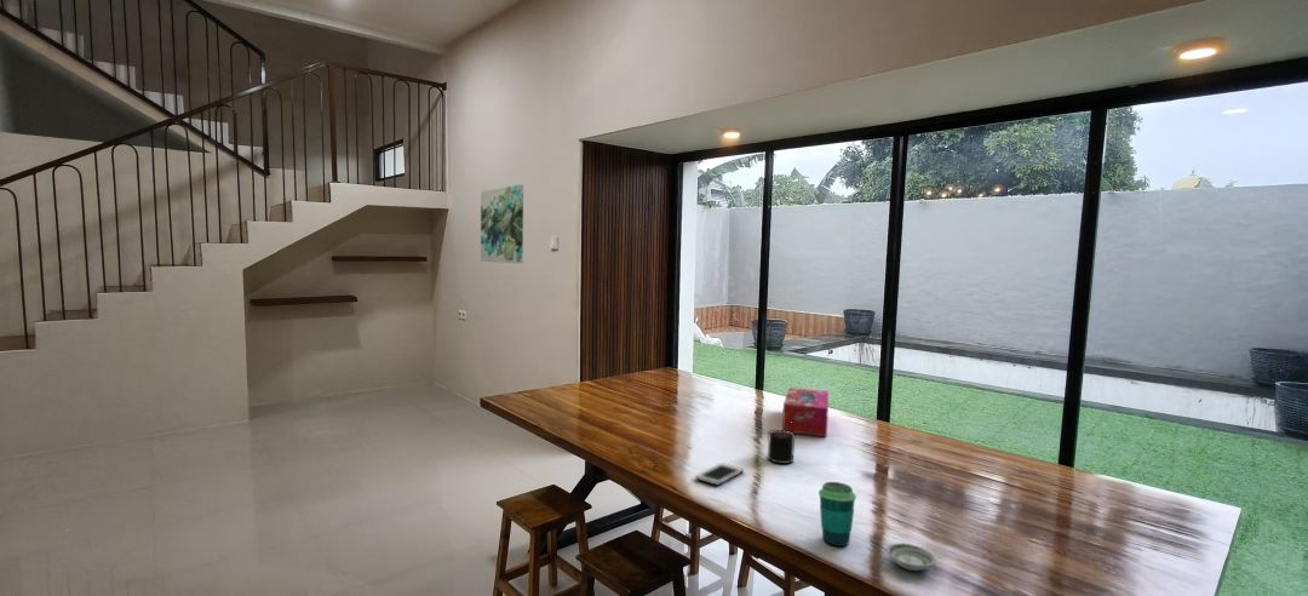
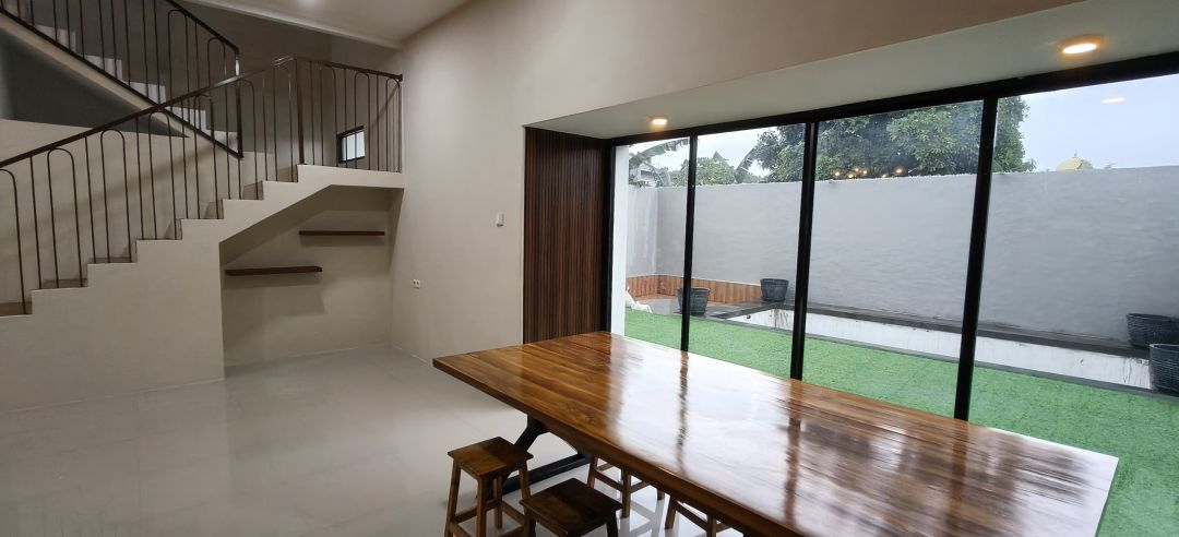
- tissue box [781,386,830,437]
- wall art [480,184,524,264]
- cup [818,481,857,548]
- candle [767,422,797,465]
- saucer [885,543,937,572]
- cell phone [695,462,745,487]
